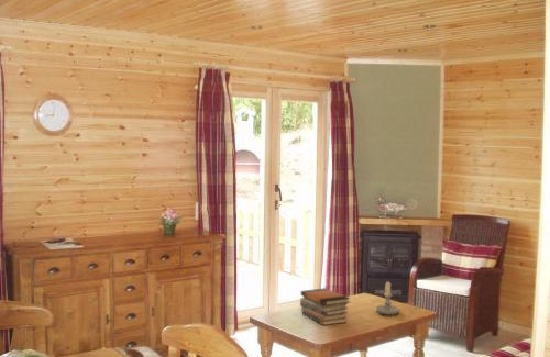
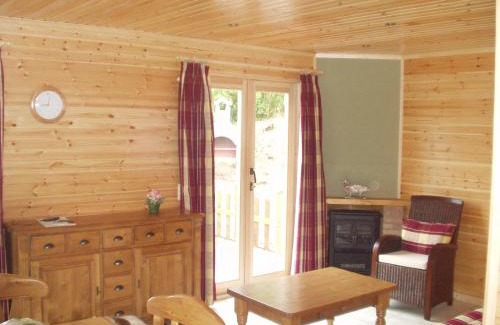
- candle [375,280,400,316]
- book stack [299,287,351,326]
